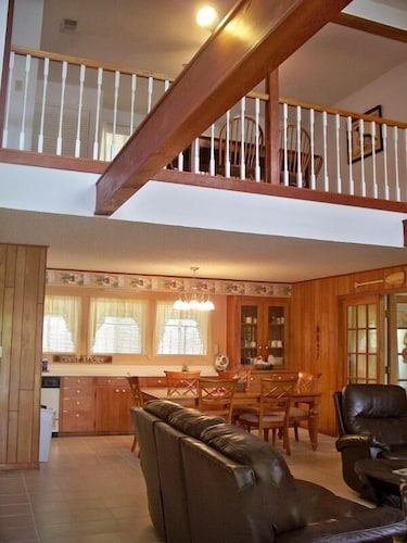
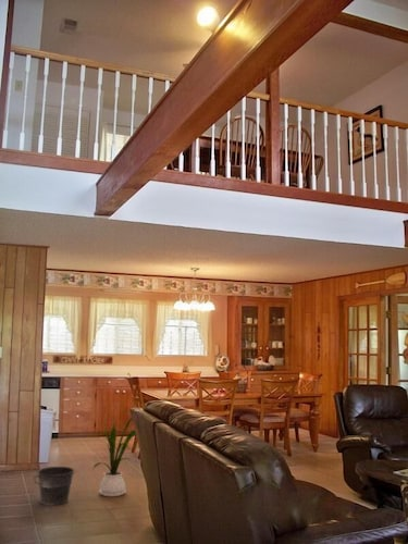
+ house plant [91,417,137,497]
+ bucket [33,466,76,506]
